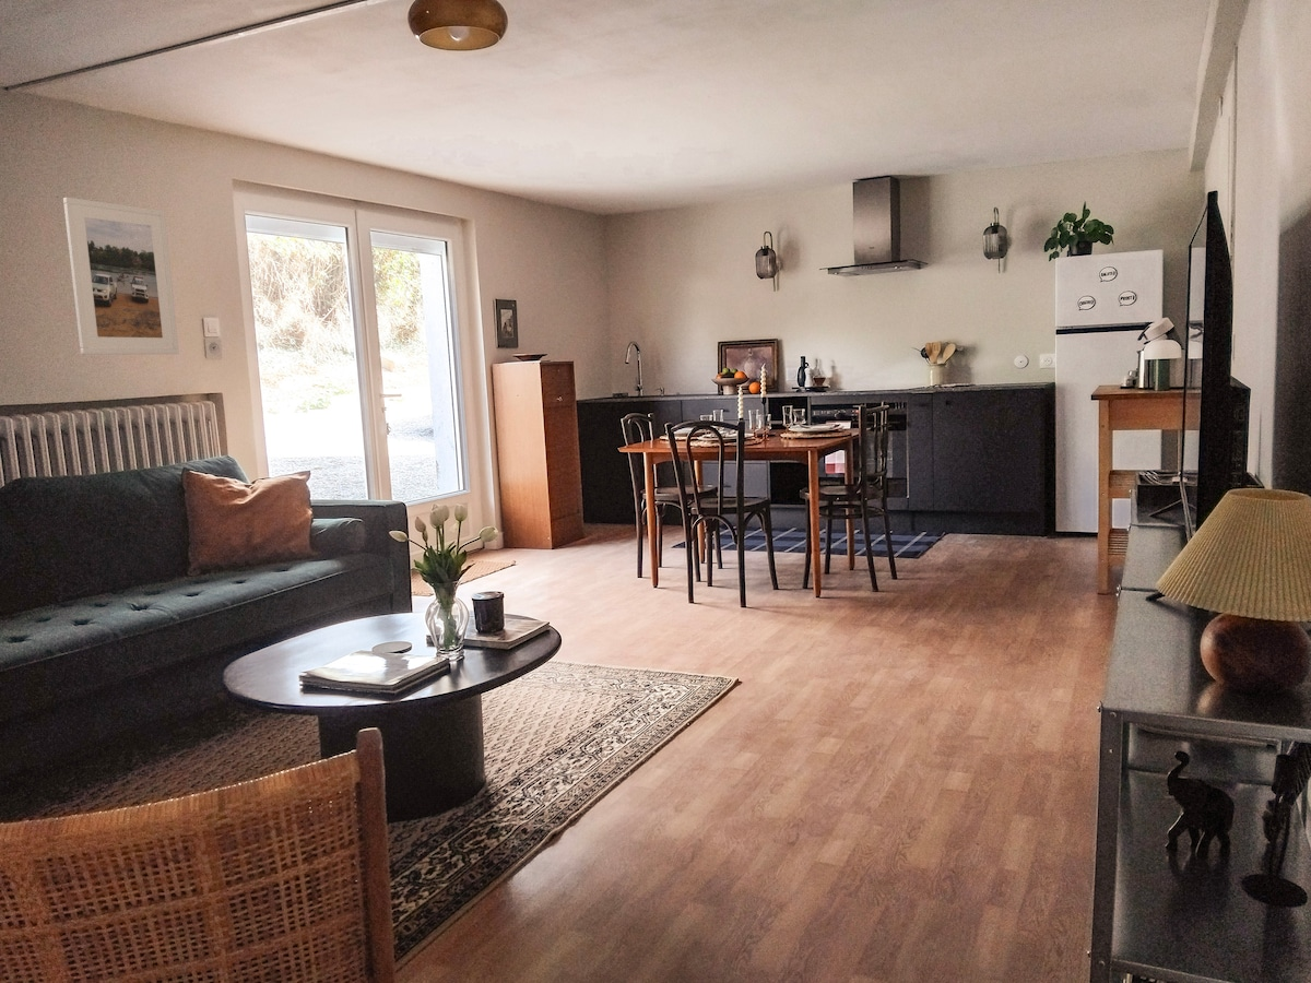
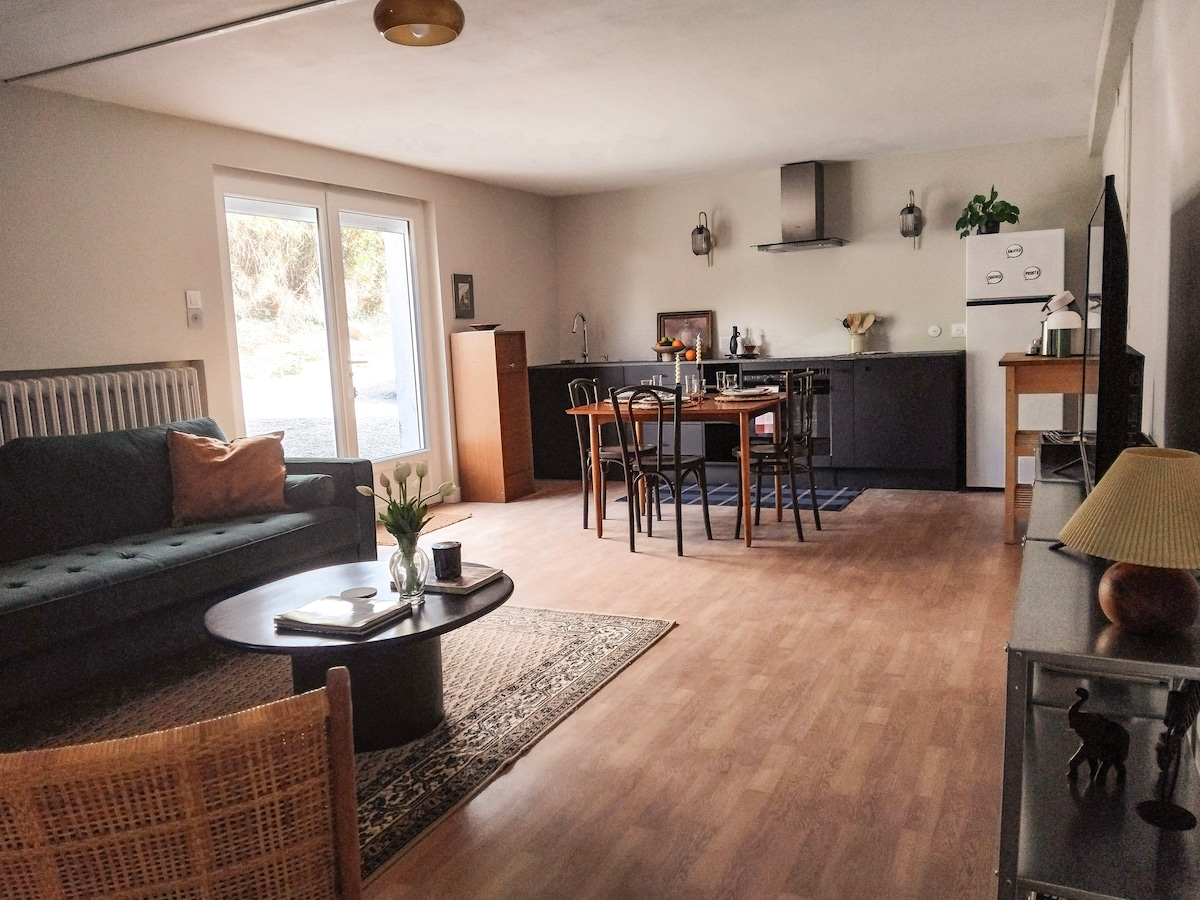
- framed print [62,197,180,355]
